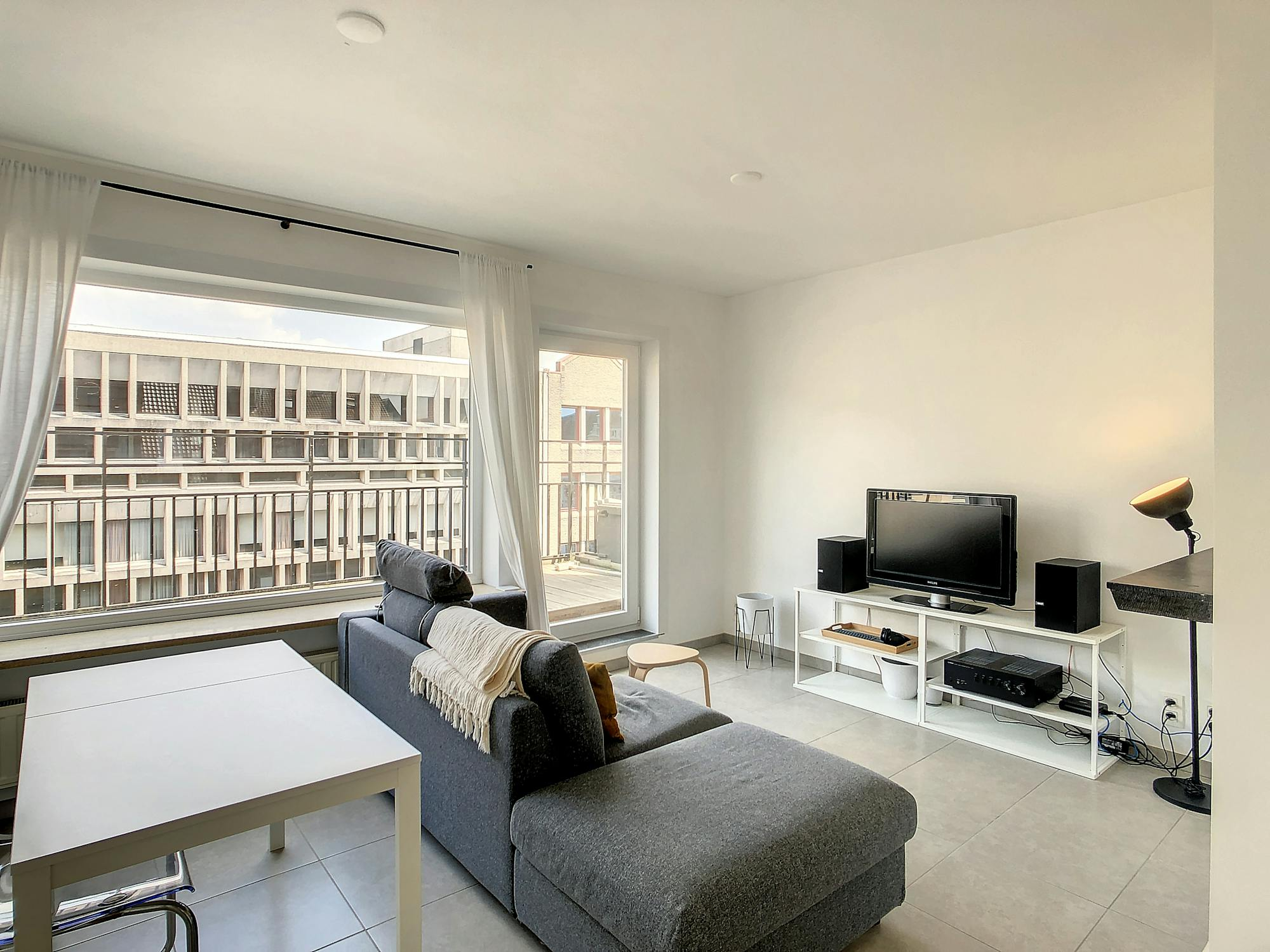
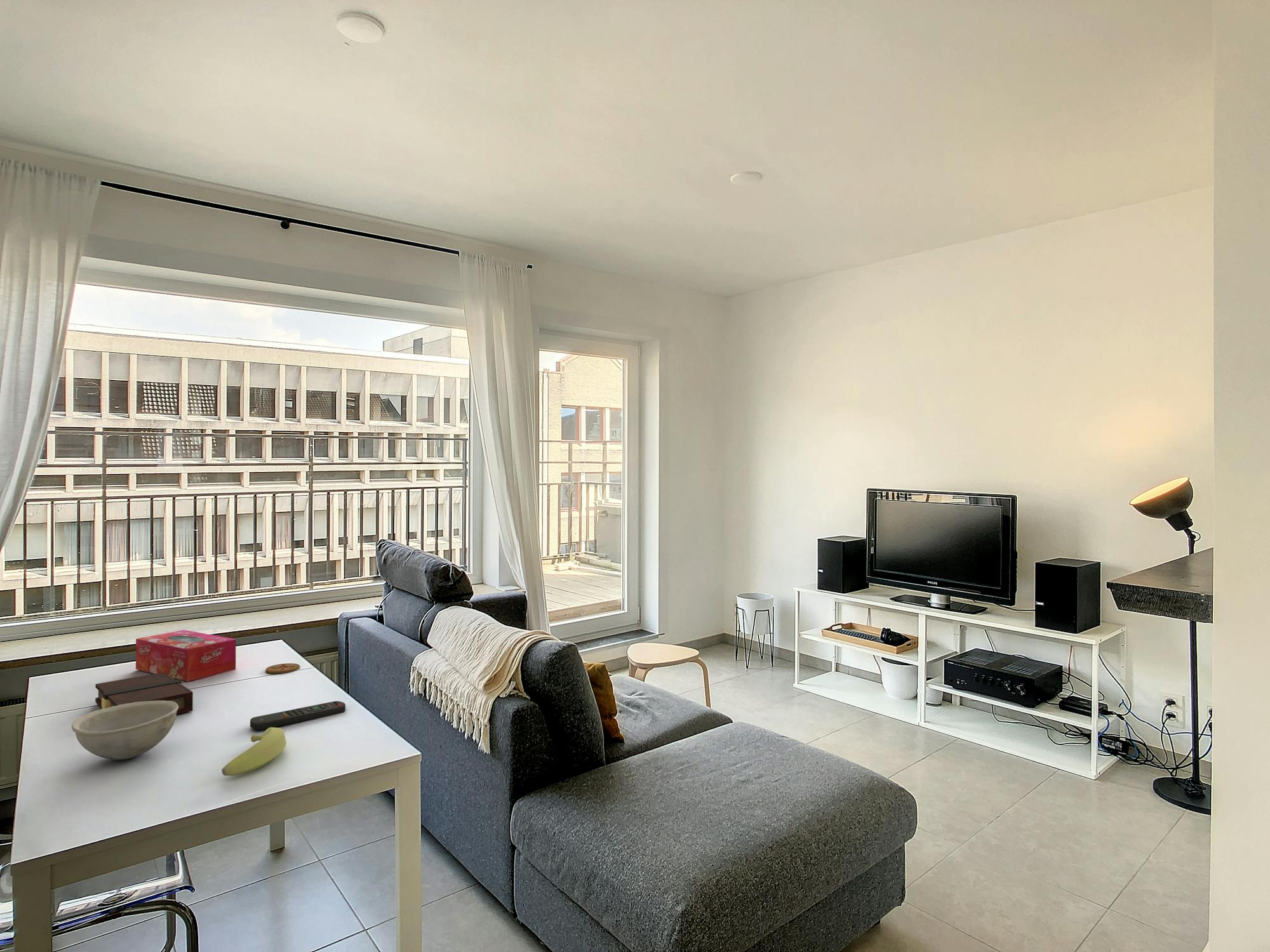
+ remote control [250,701,346,731]
+ bowl [71,701,178,760]
+ coaster [265,663,300,674]
+ banana [221,727,287,776]
+ book [95,672,194,715]
+ tissue box [135,630,236,682]
